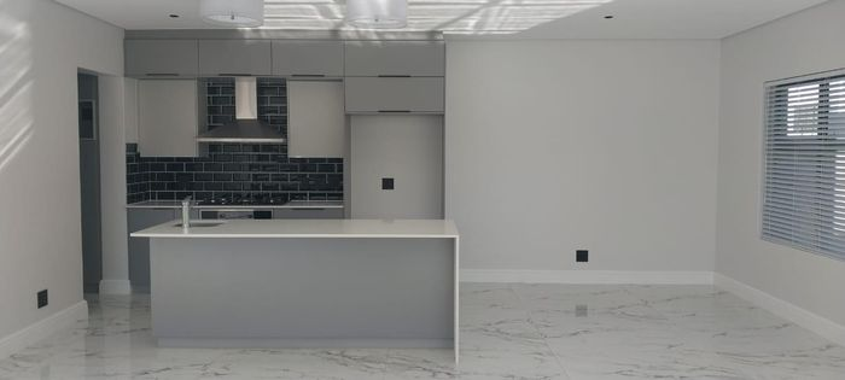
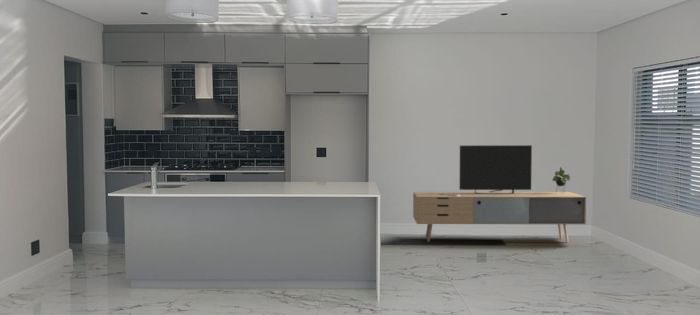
+ media console [412,144,587,243]
